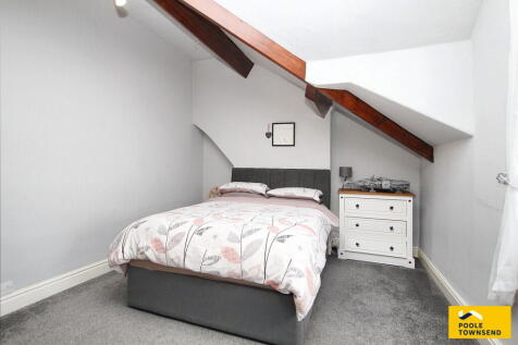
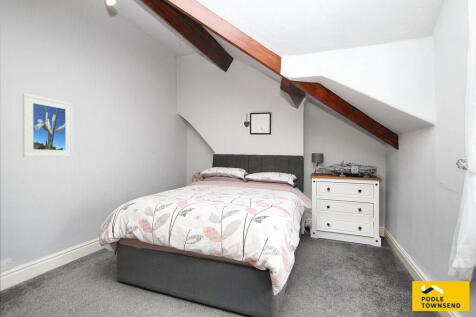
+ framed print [22,92,74,158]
